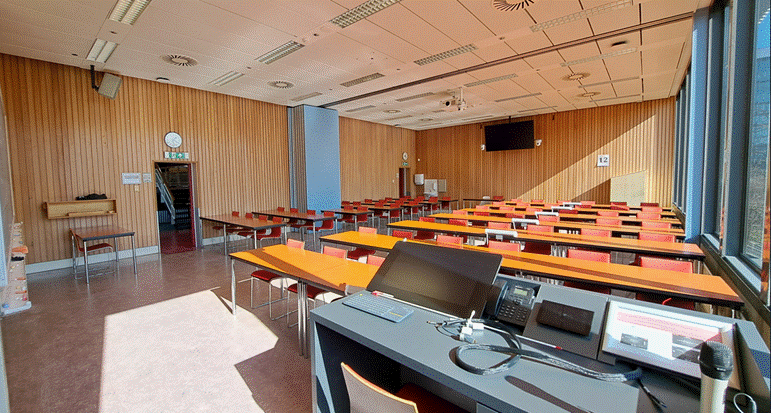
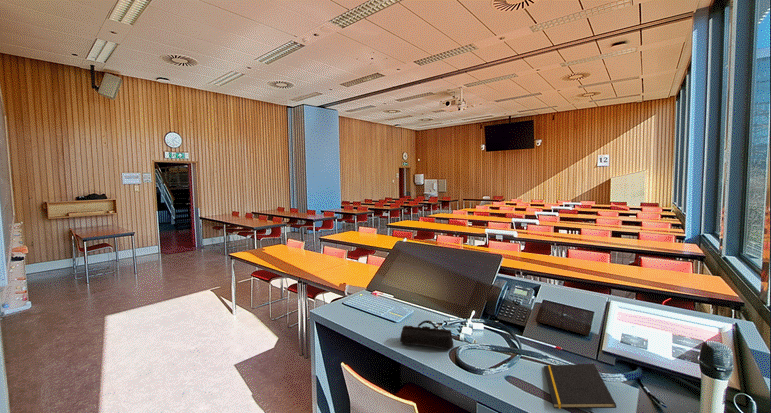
+ pencil case [399,319,454,351]
+ notepad [543,363,617,410]
